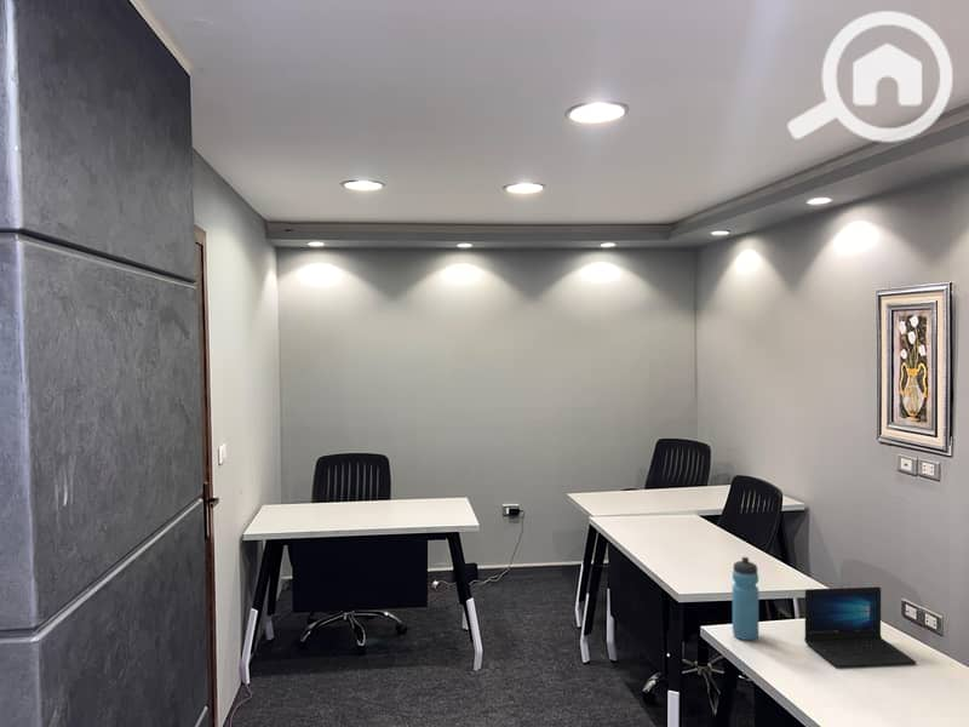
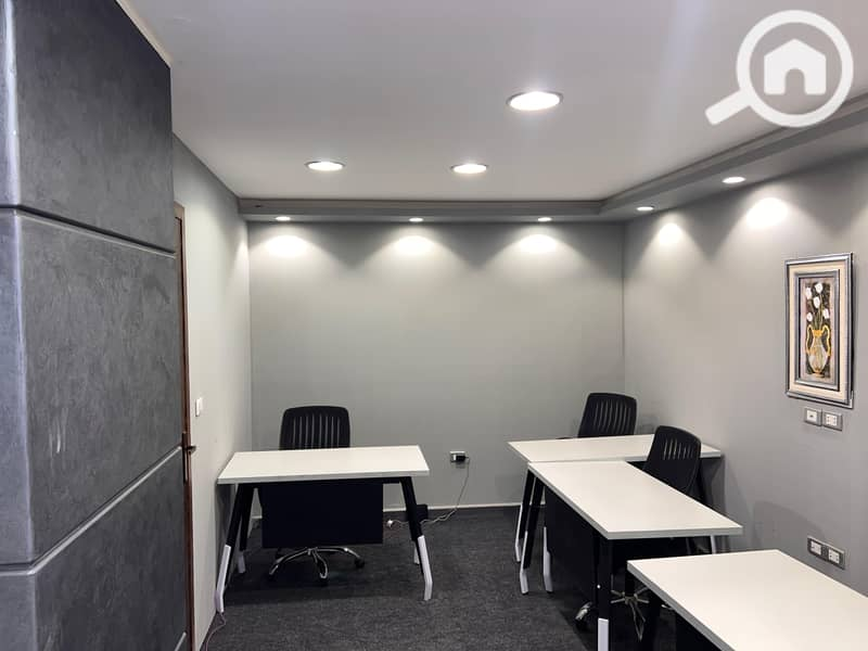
- water bottle [732,556,759,641]
- laptop [803,585,917,668]
